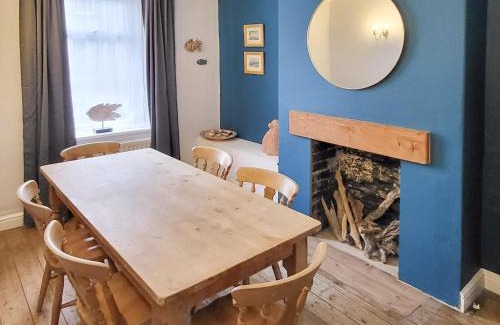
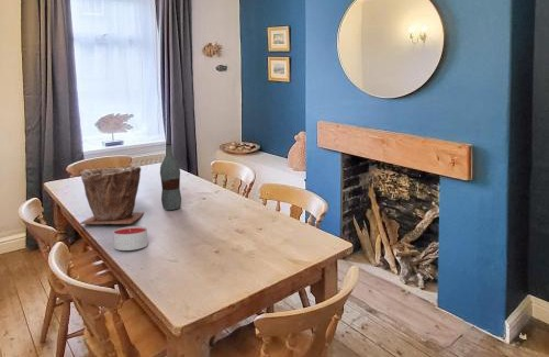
+ bottle [159,142,182,211]
+ candle [112,225,149,252]
+ plant pot [79,165,145,225]
